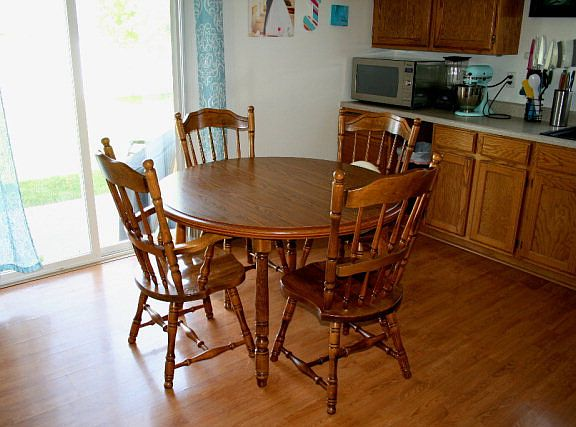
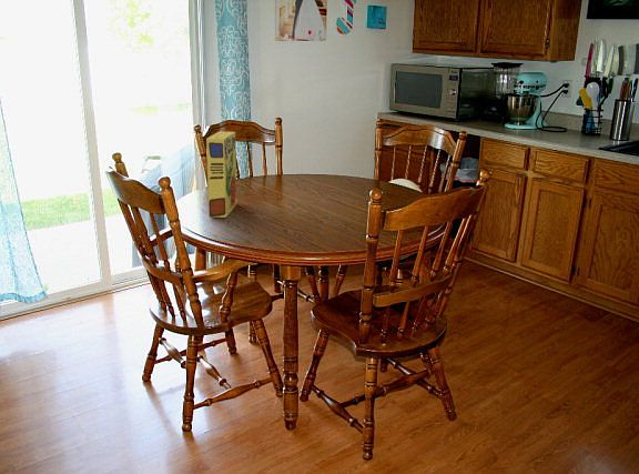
+ cereal box [205,130,237,219]
